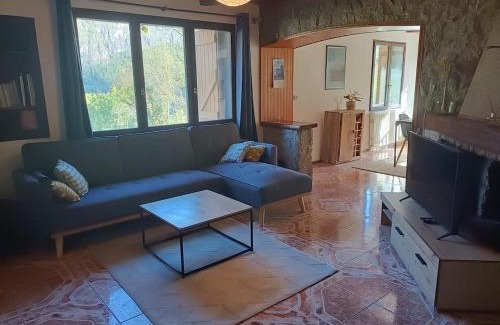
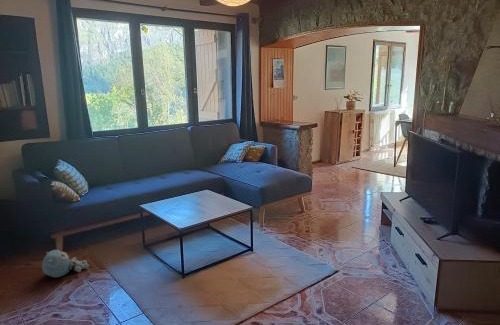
+ plush toy [41,249,90,279]
